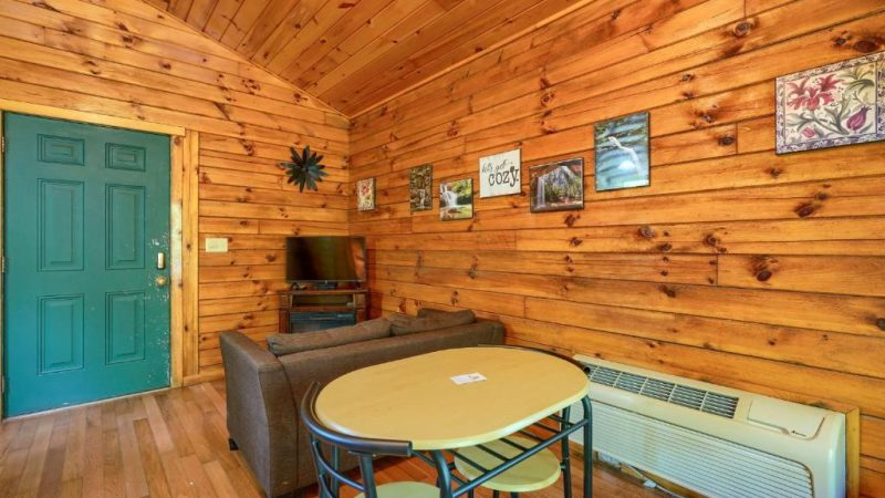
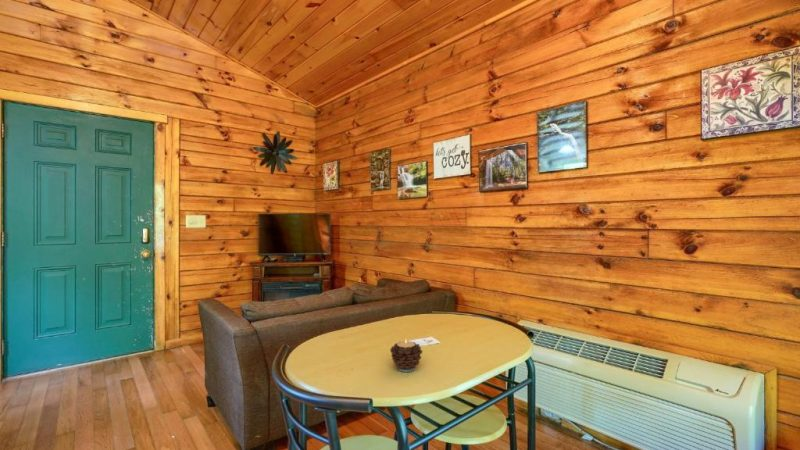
+ candle [389,339,424,373]
